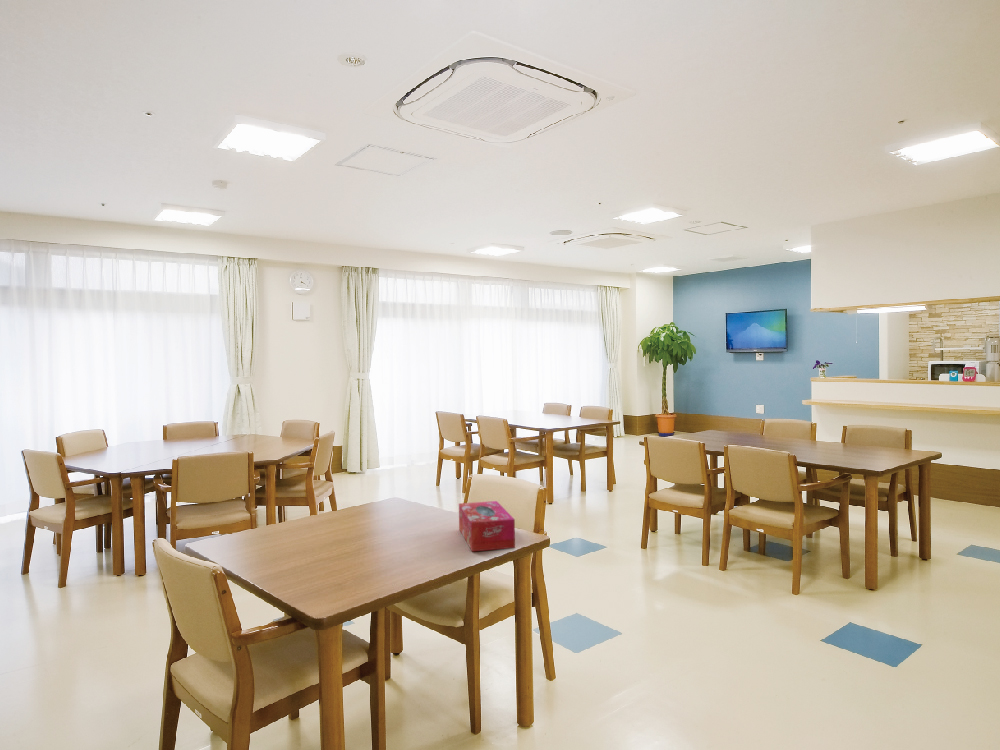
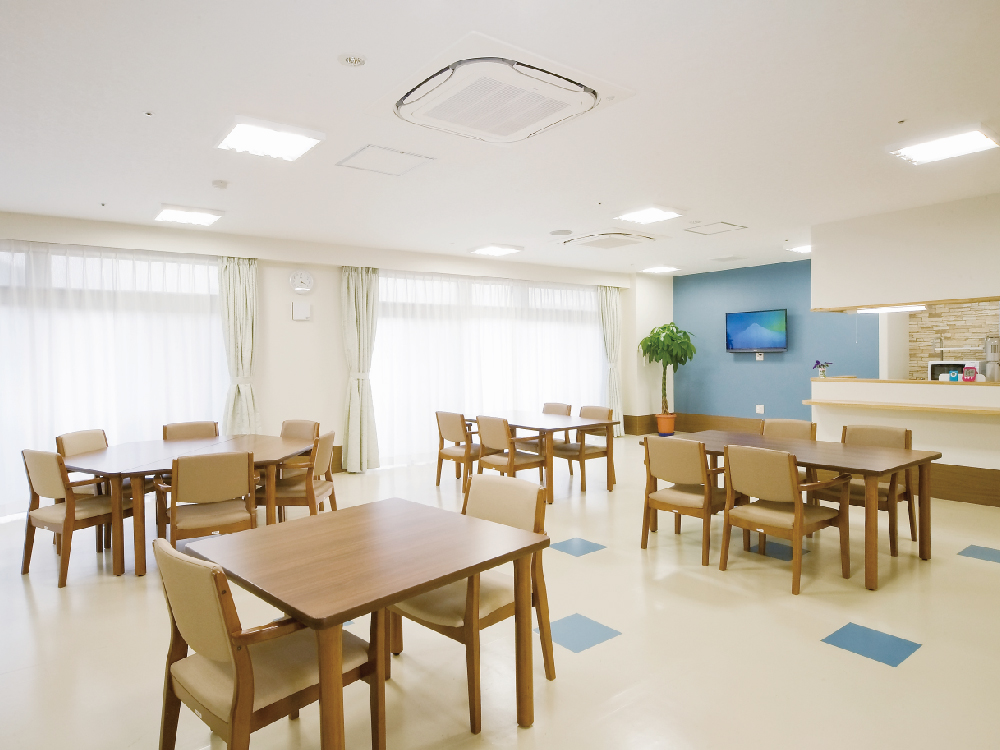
- tissue box [458,500,516,553]
